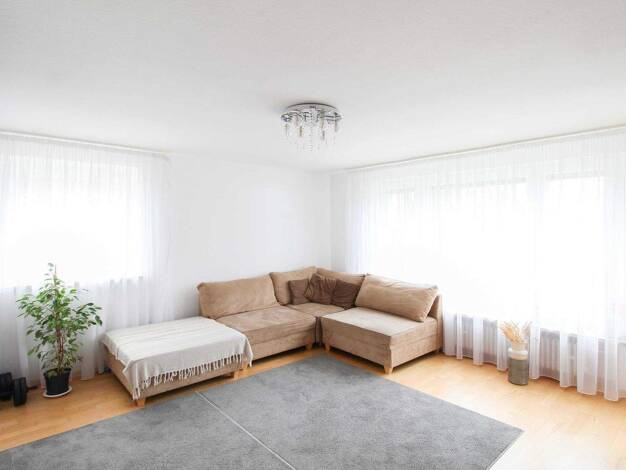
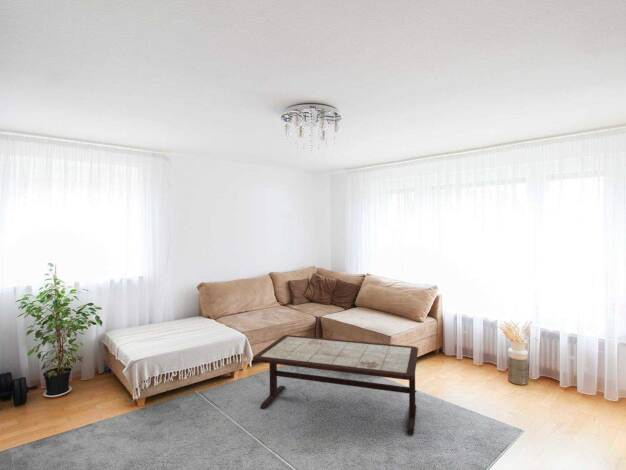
+ coffee table [252,334,419,436]
